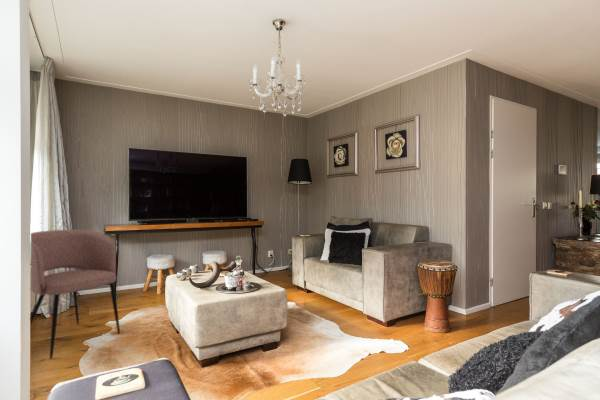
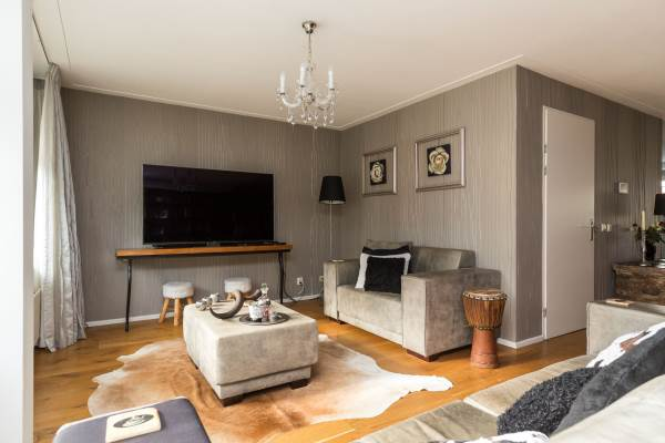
- armchair [30,229,121,360]
